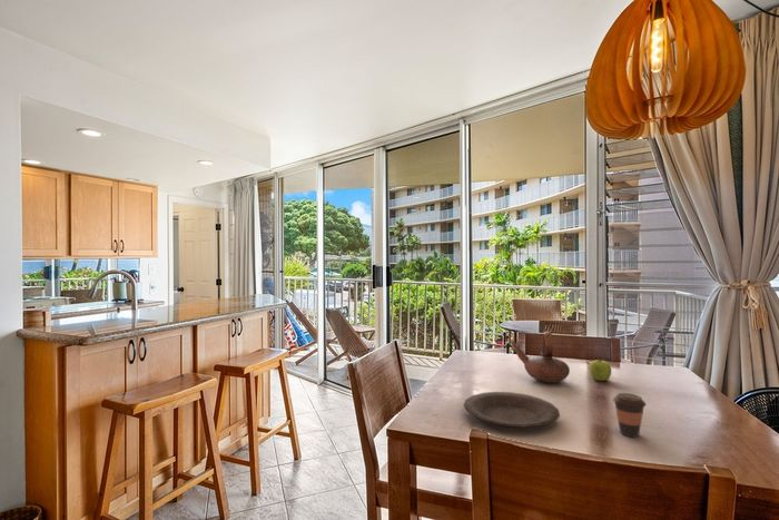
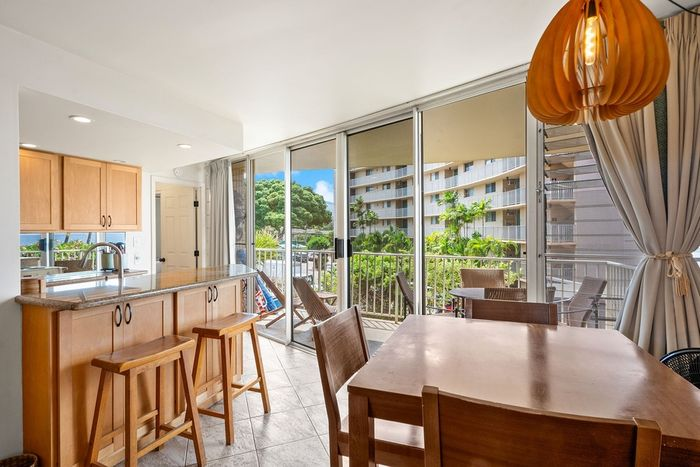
- teapot [510,331,571,384]
- fruit [589,359,612,382]
- plate [463,391,561,429]
- coffee cup [612,392,648,438]
